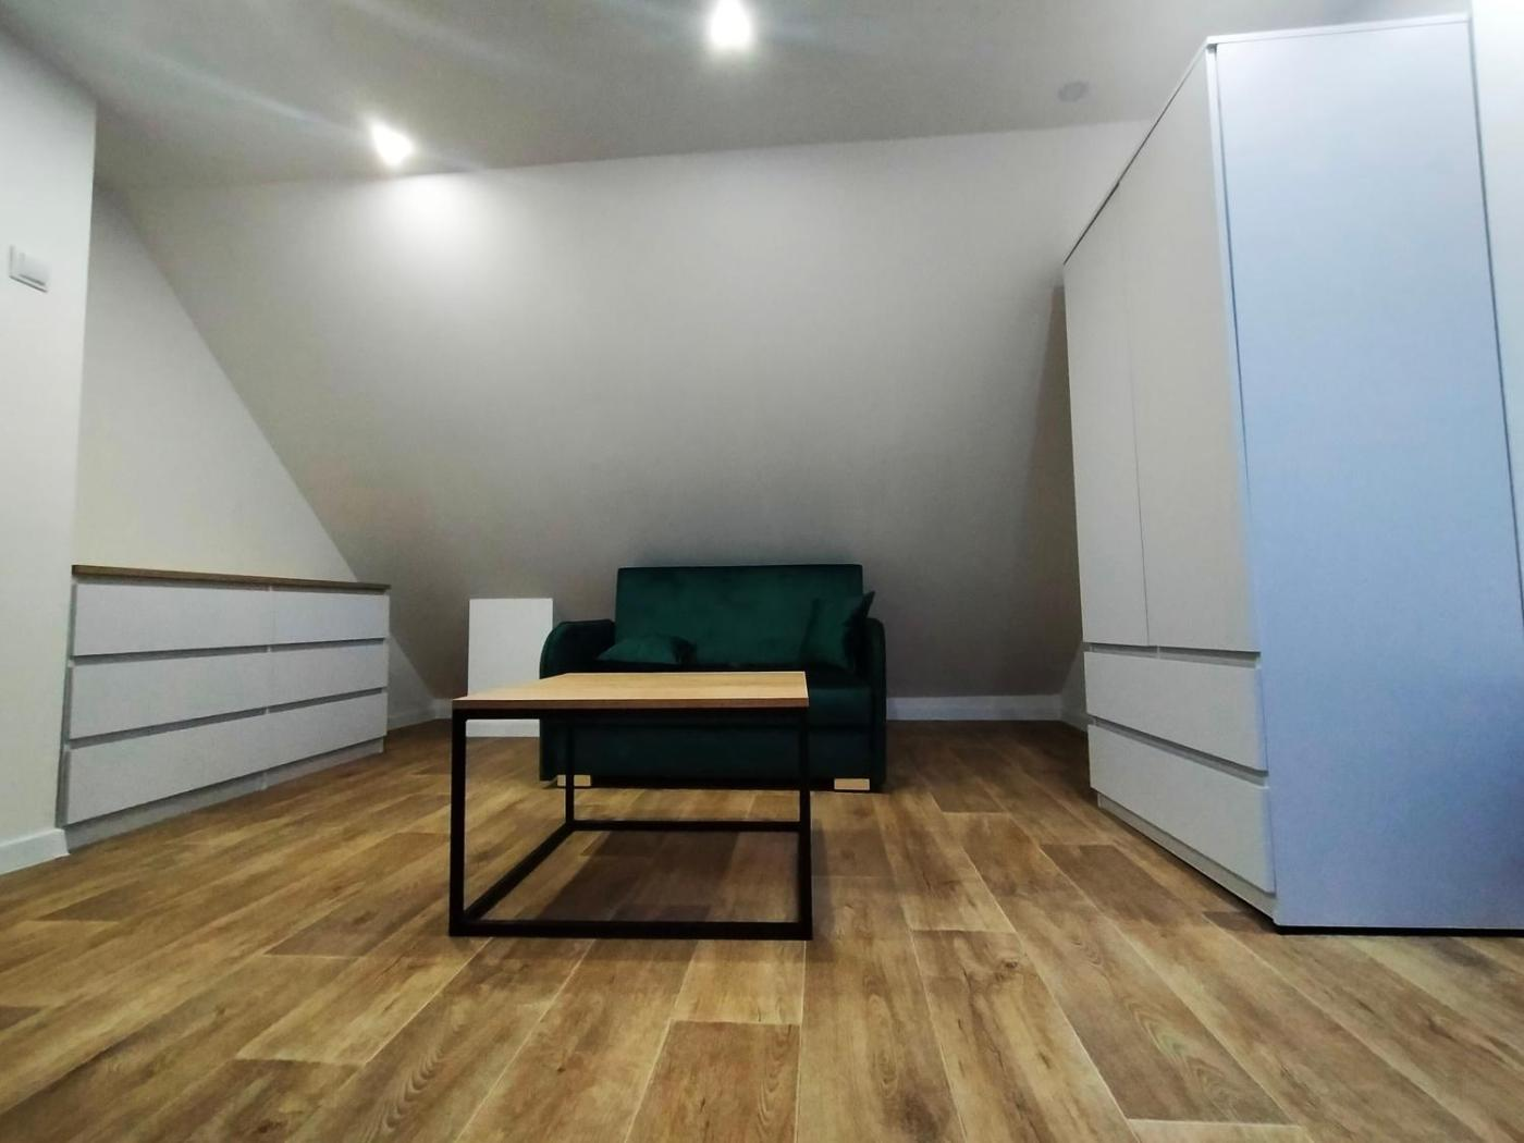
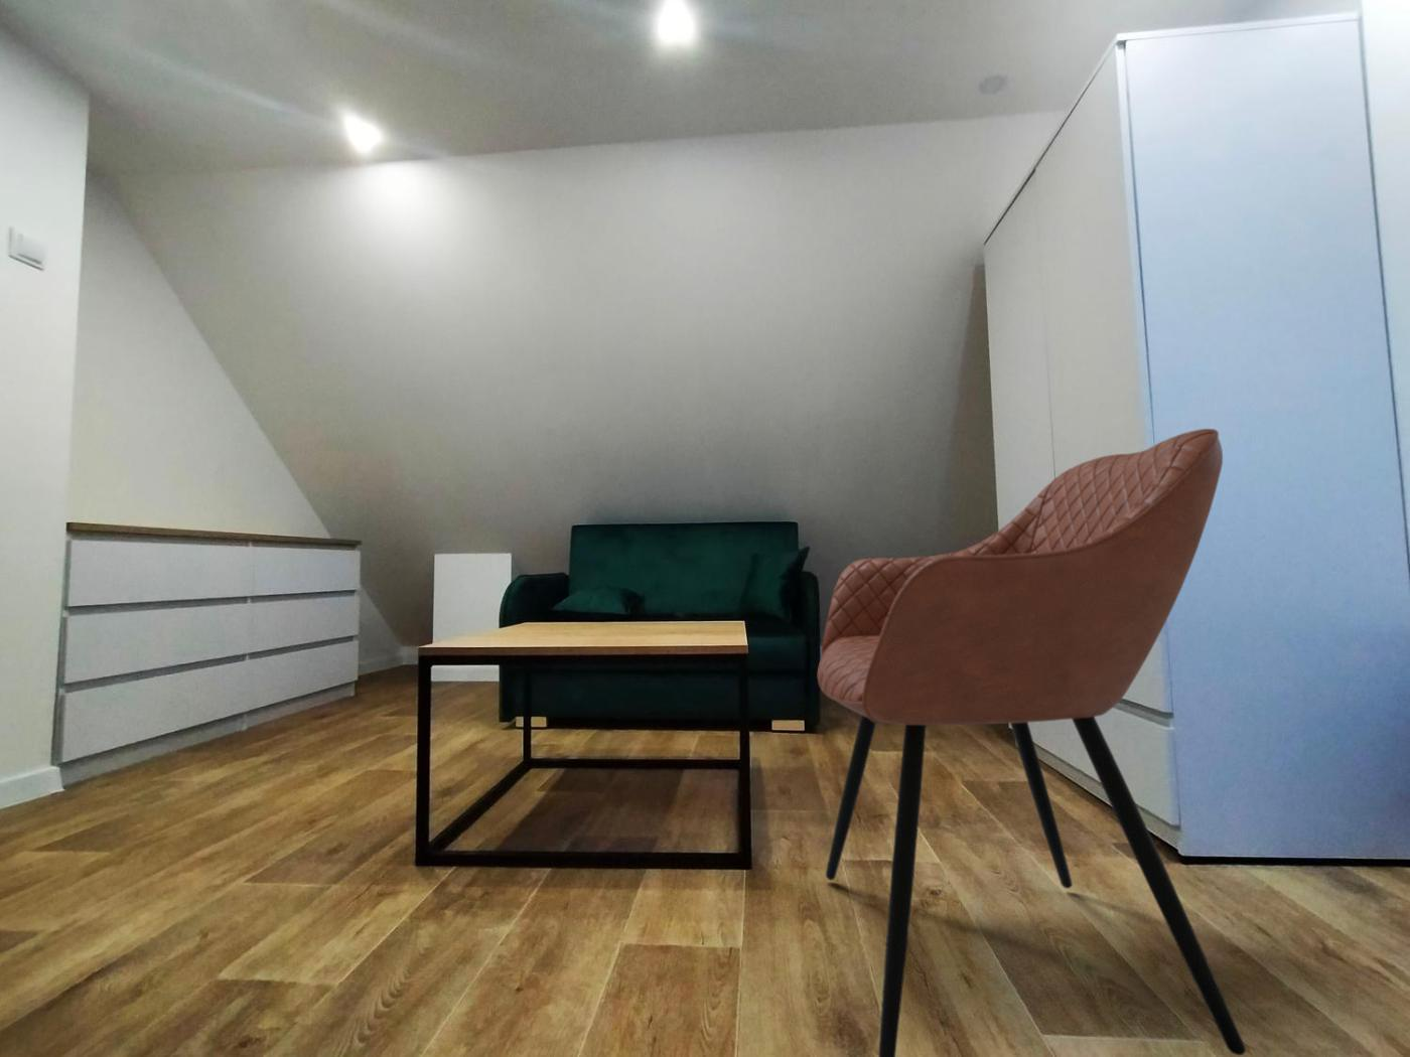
+ armchair [817,427,1247,1057]
